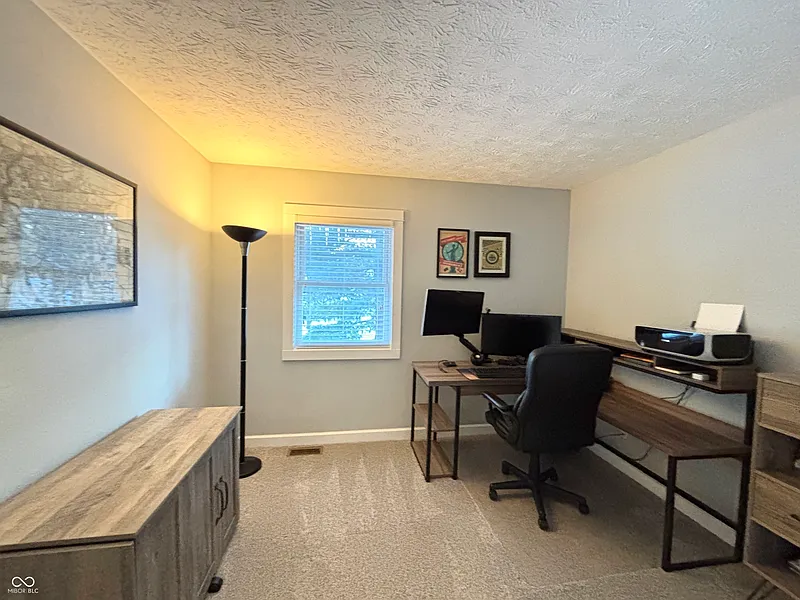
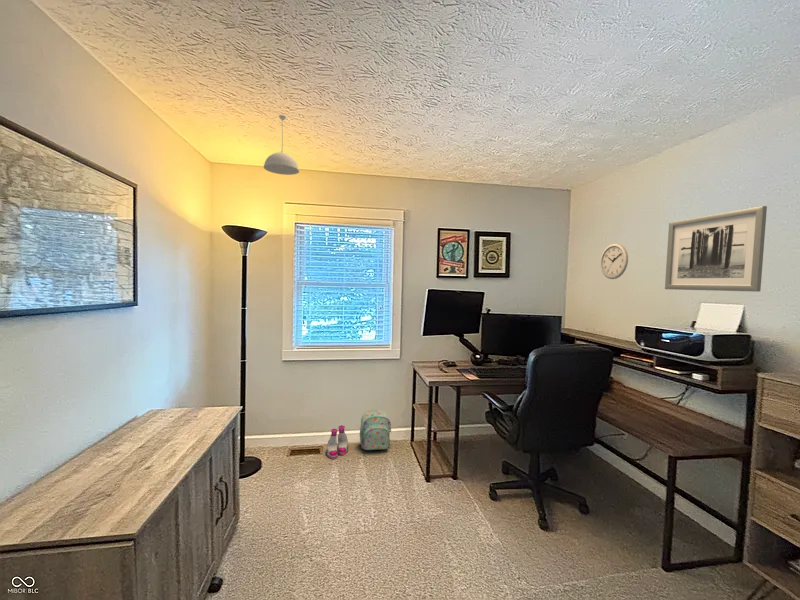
+ wall clock [599,242,629,280]
+ backpack [359,409,392,451]
+ wall art [664,205,768,293]
+ pendant light [263,114,300,176]
+ boots [325,424,349,460]
